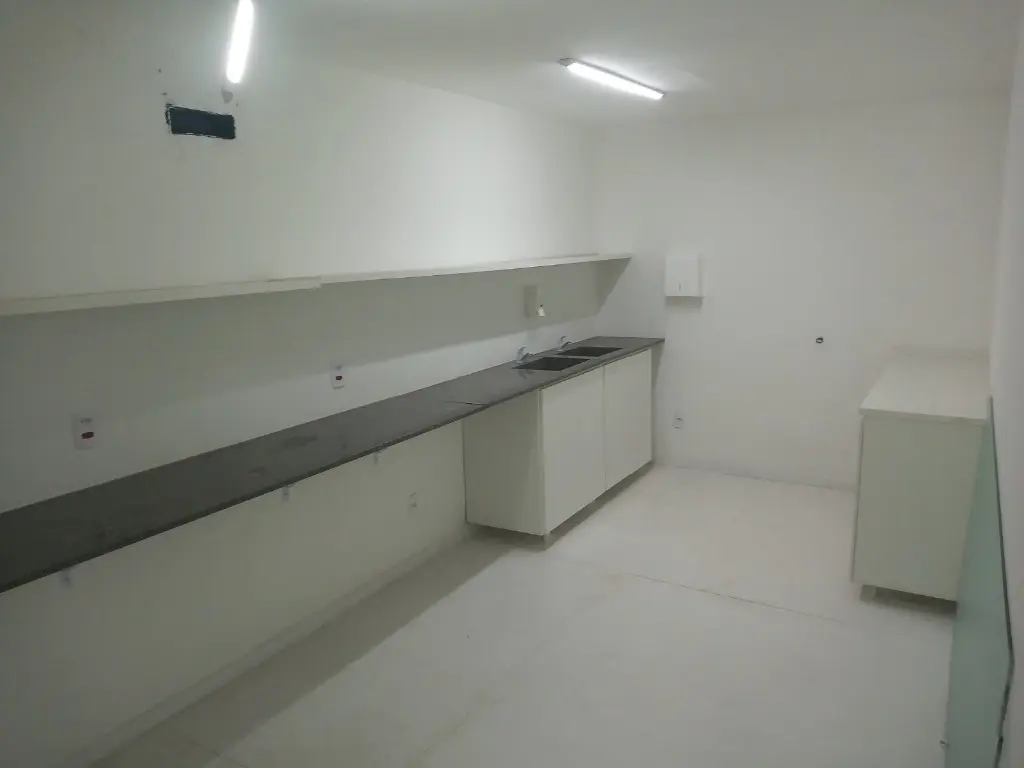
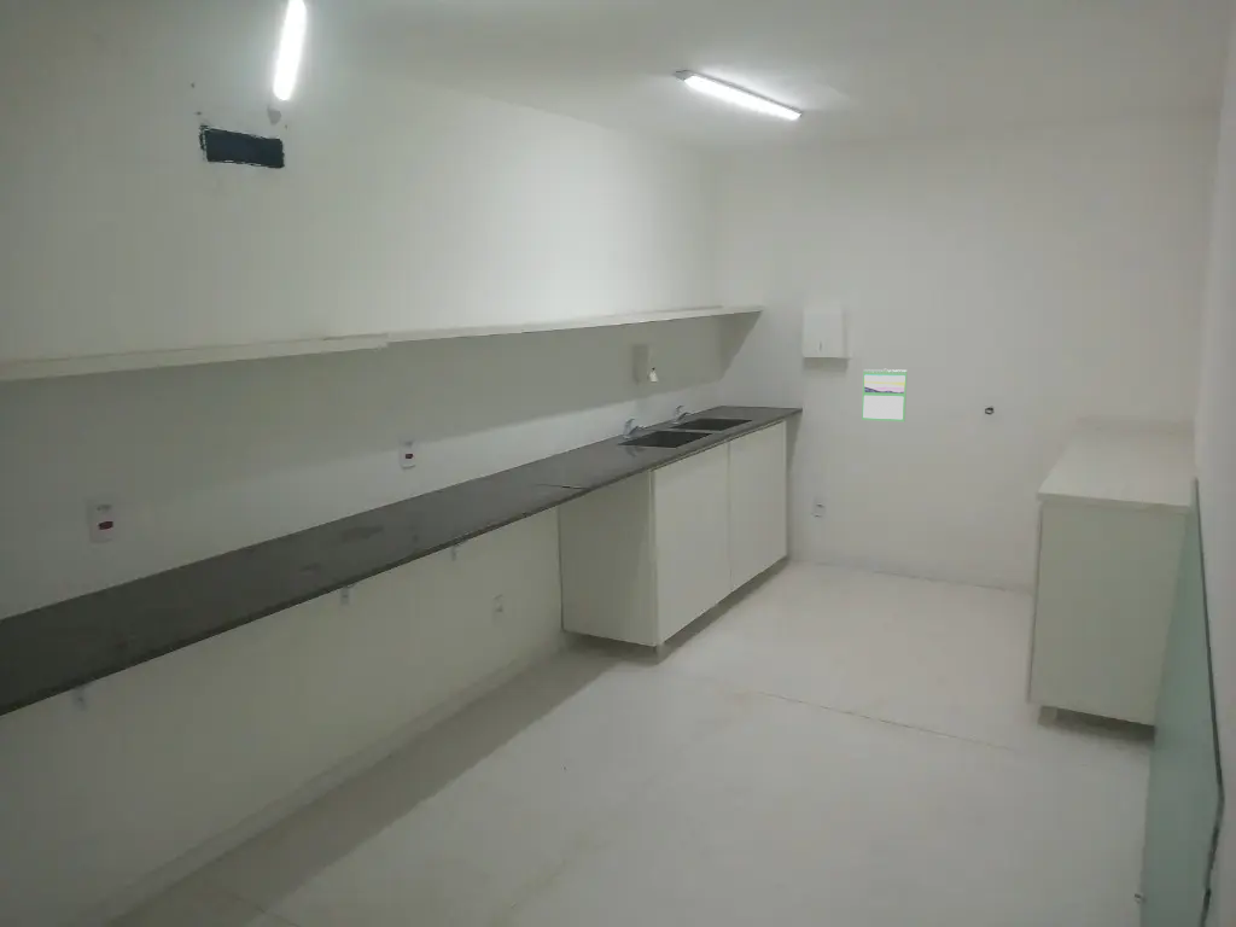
+ calendar [861,368,908,422]
